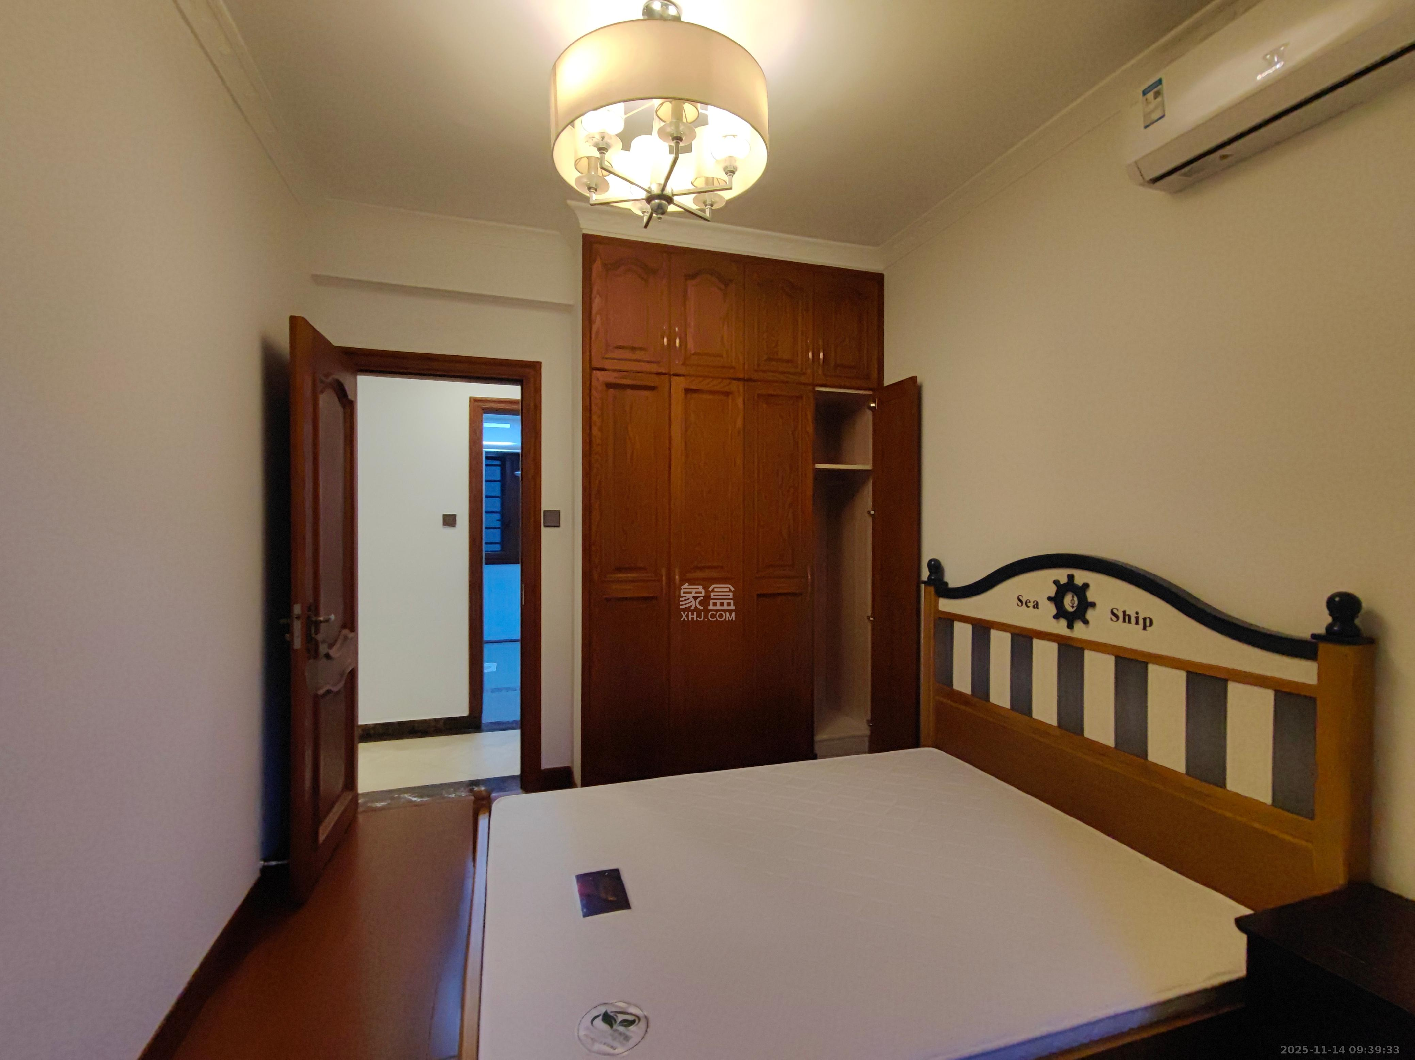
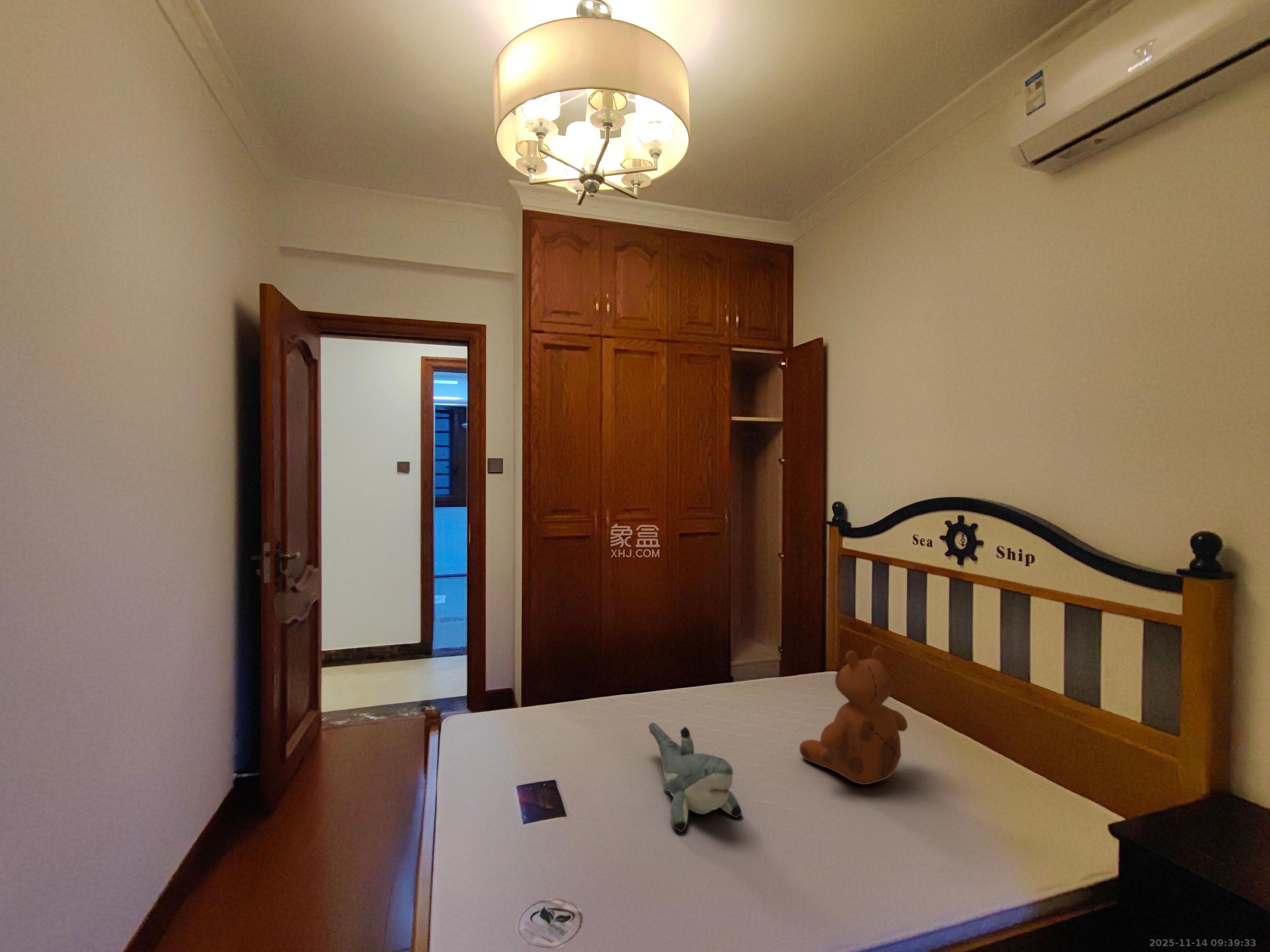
+ shark plush [648,722,742,832]
+ teddy bear [799,646,908,785]
